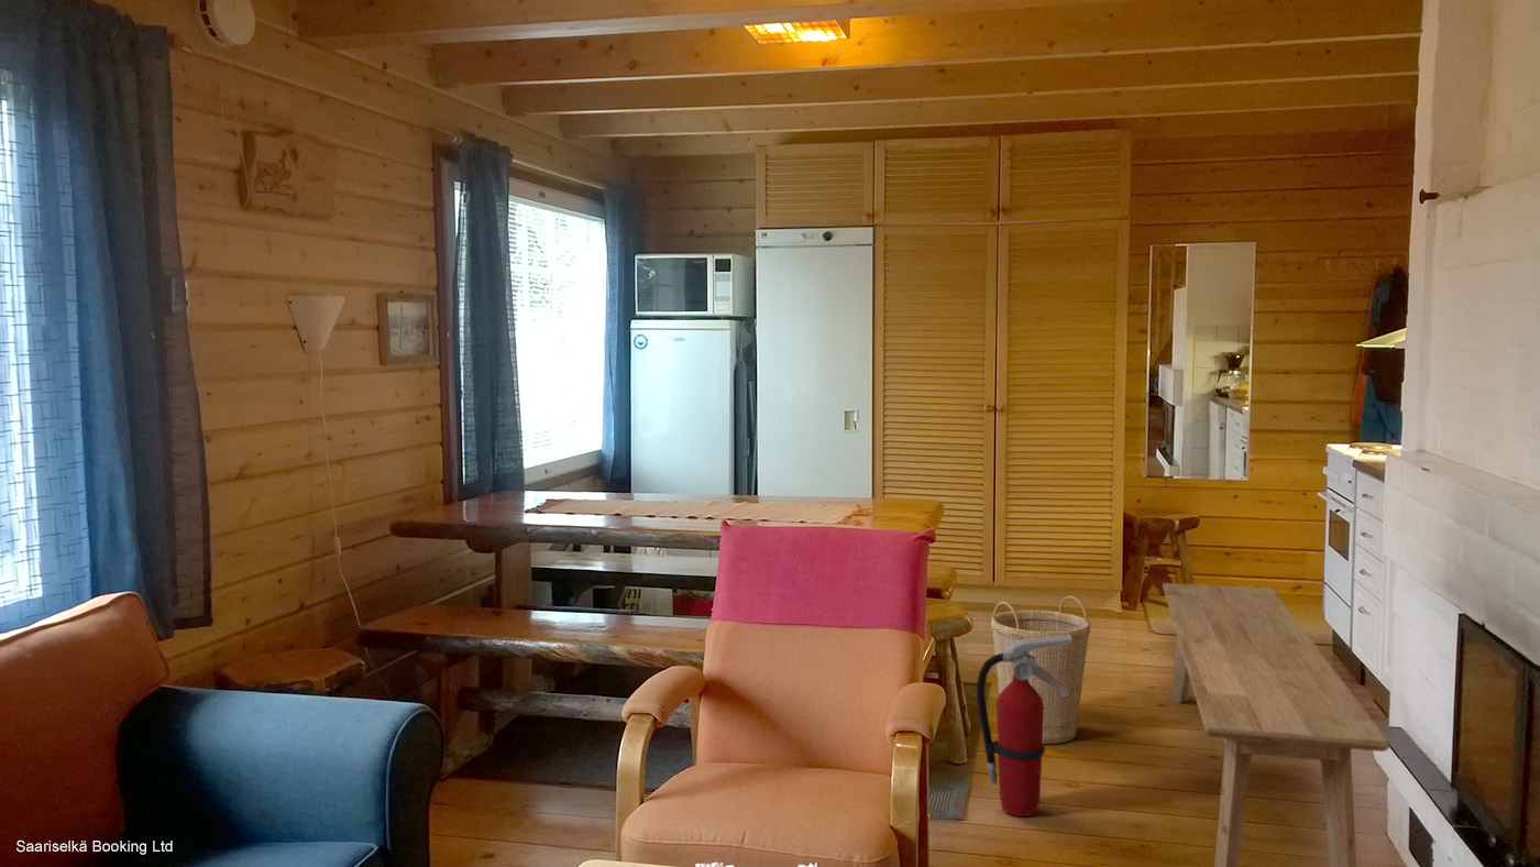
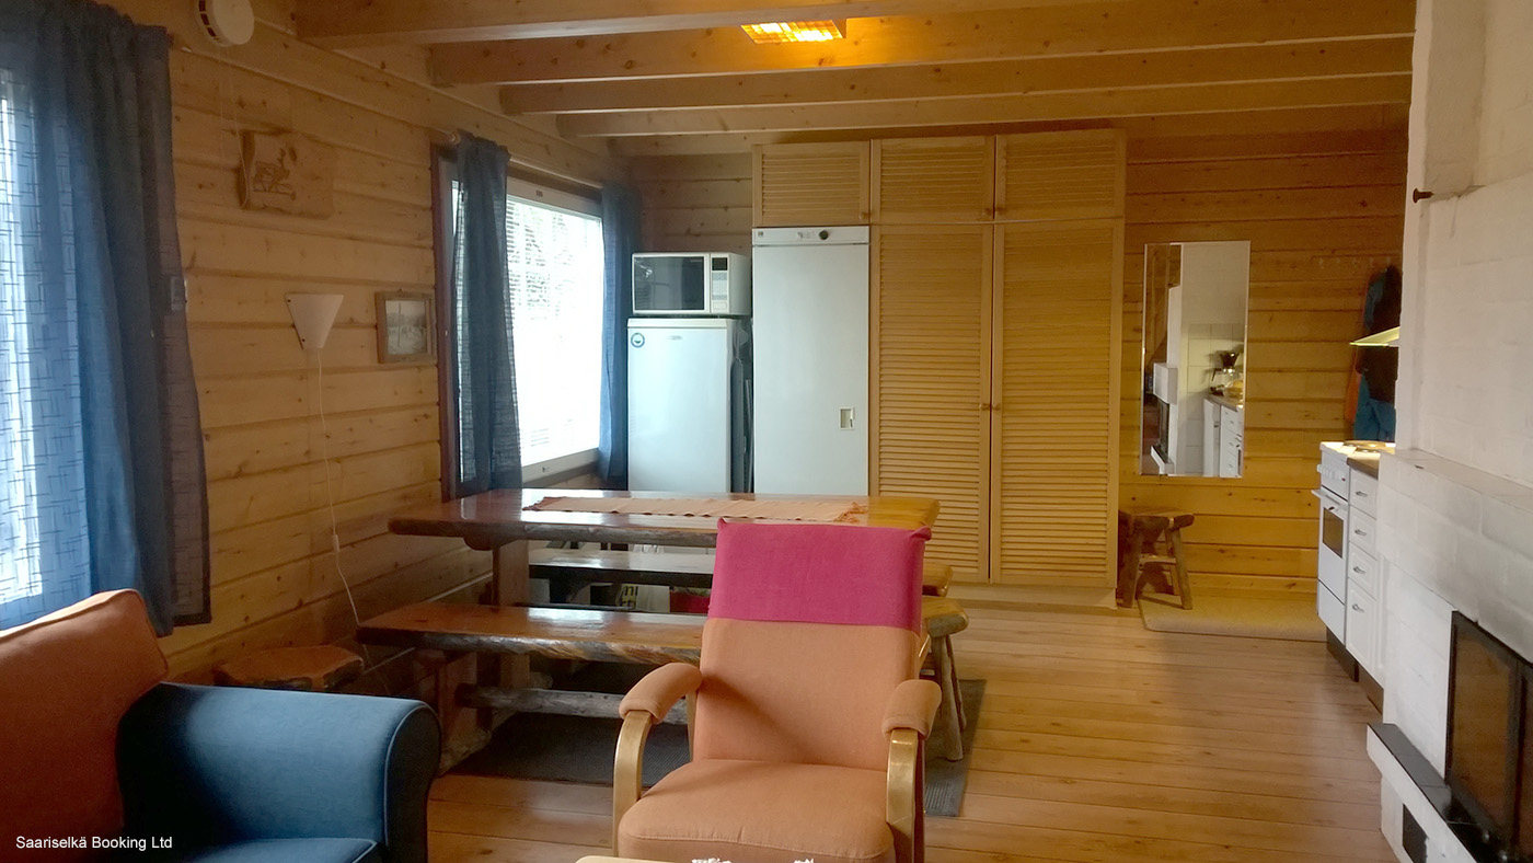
- bench [1162,582,1390,867]
- basket [990,595,1091,745]
- fire extinguisher [976,635,1071,817]
